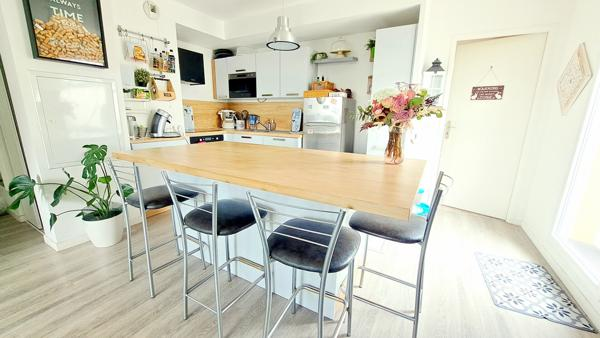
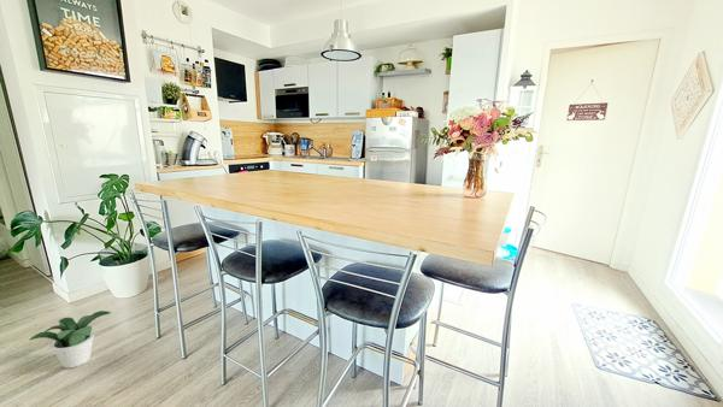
+ potted plant [29,309,112,370]
